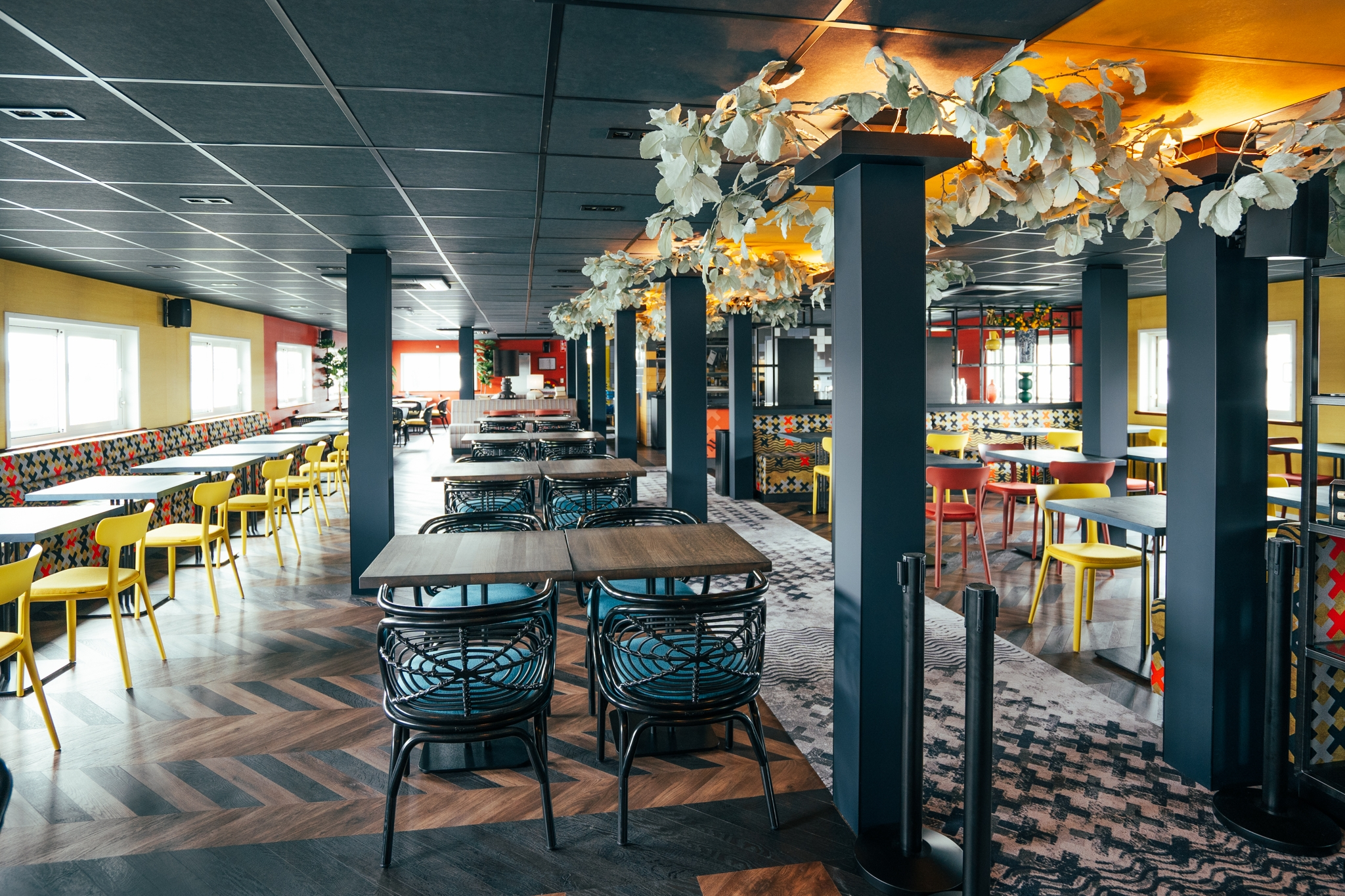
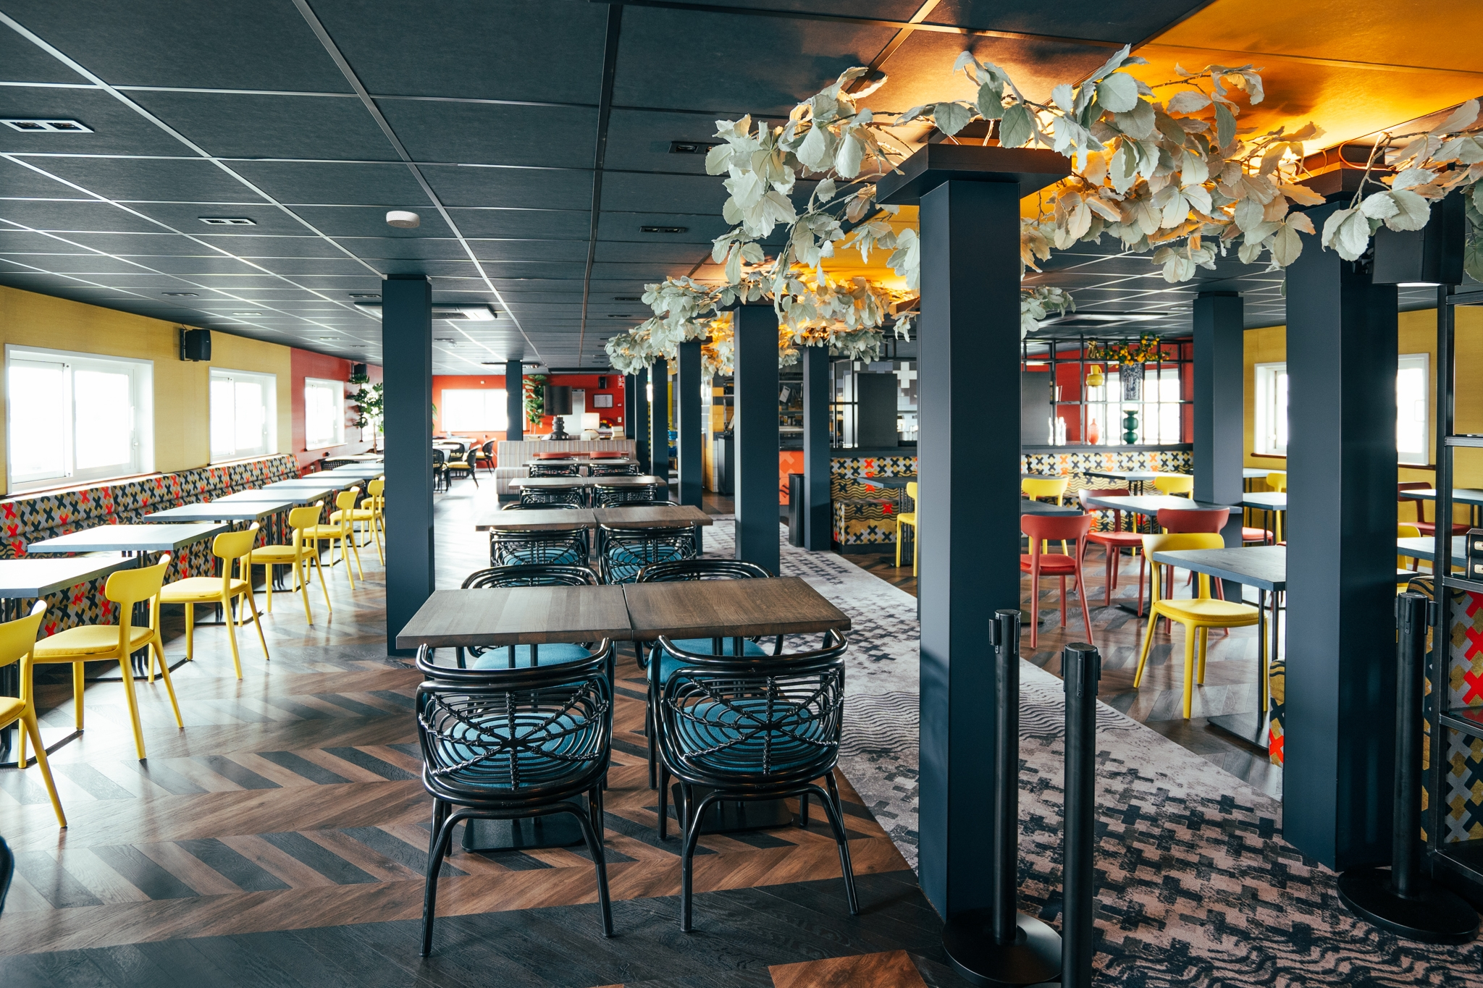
+ smoke detector [386,211,421,228]
